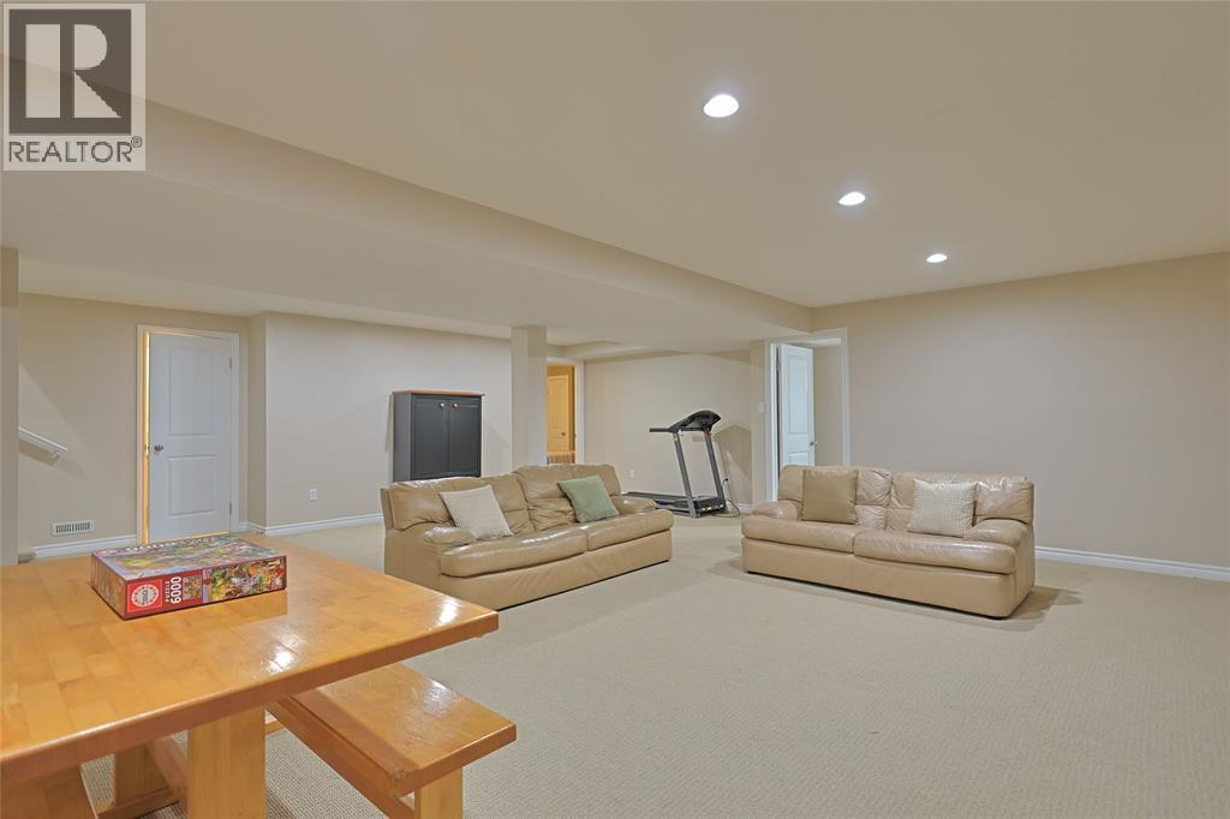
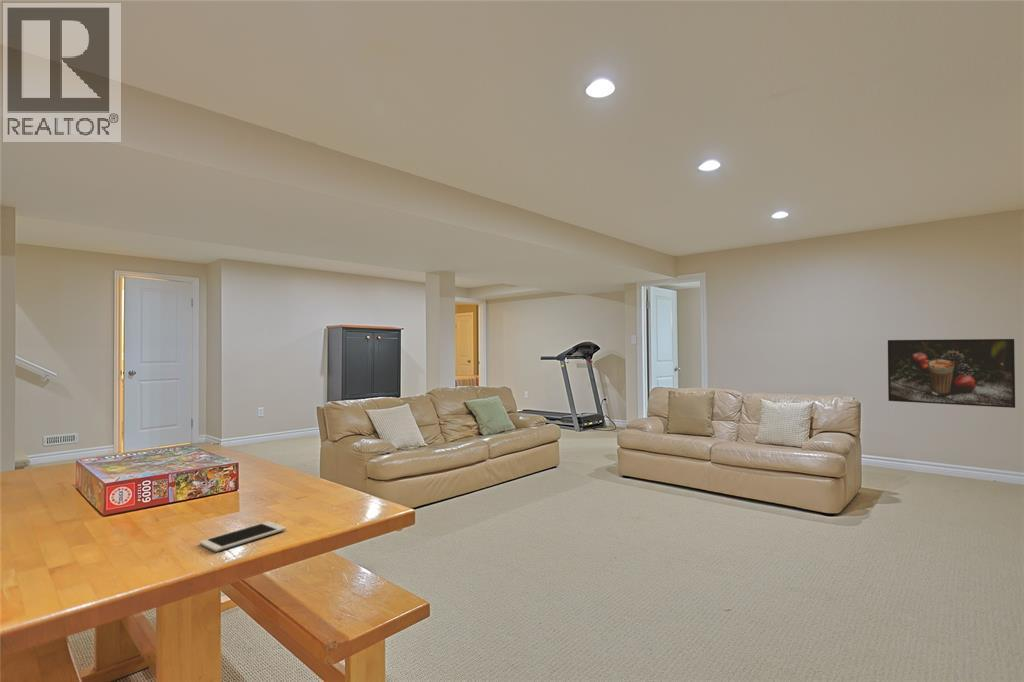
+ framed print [887,338,1016,409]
+ cell phone [199,520,287,553]
